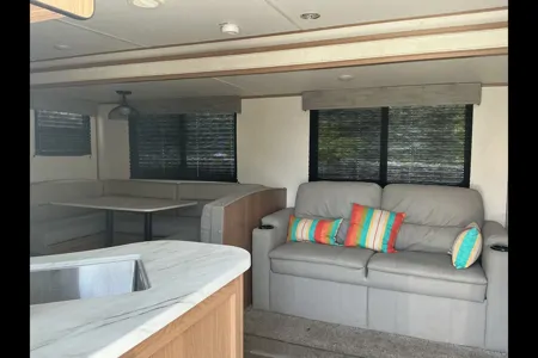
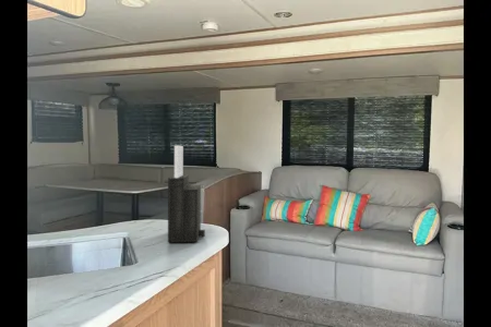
+ knife block [167,144,206,243]
